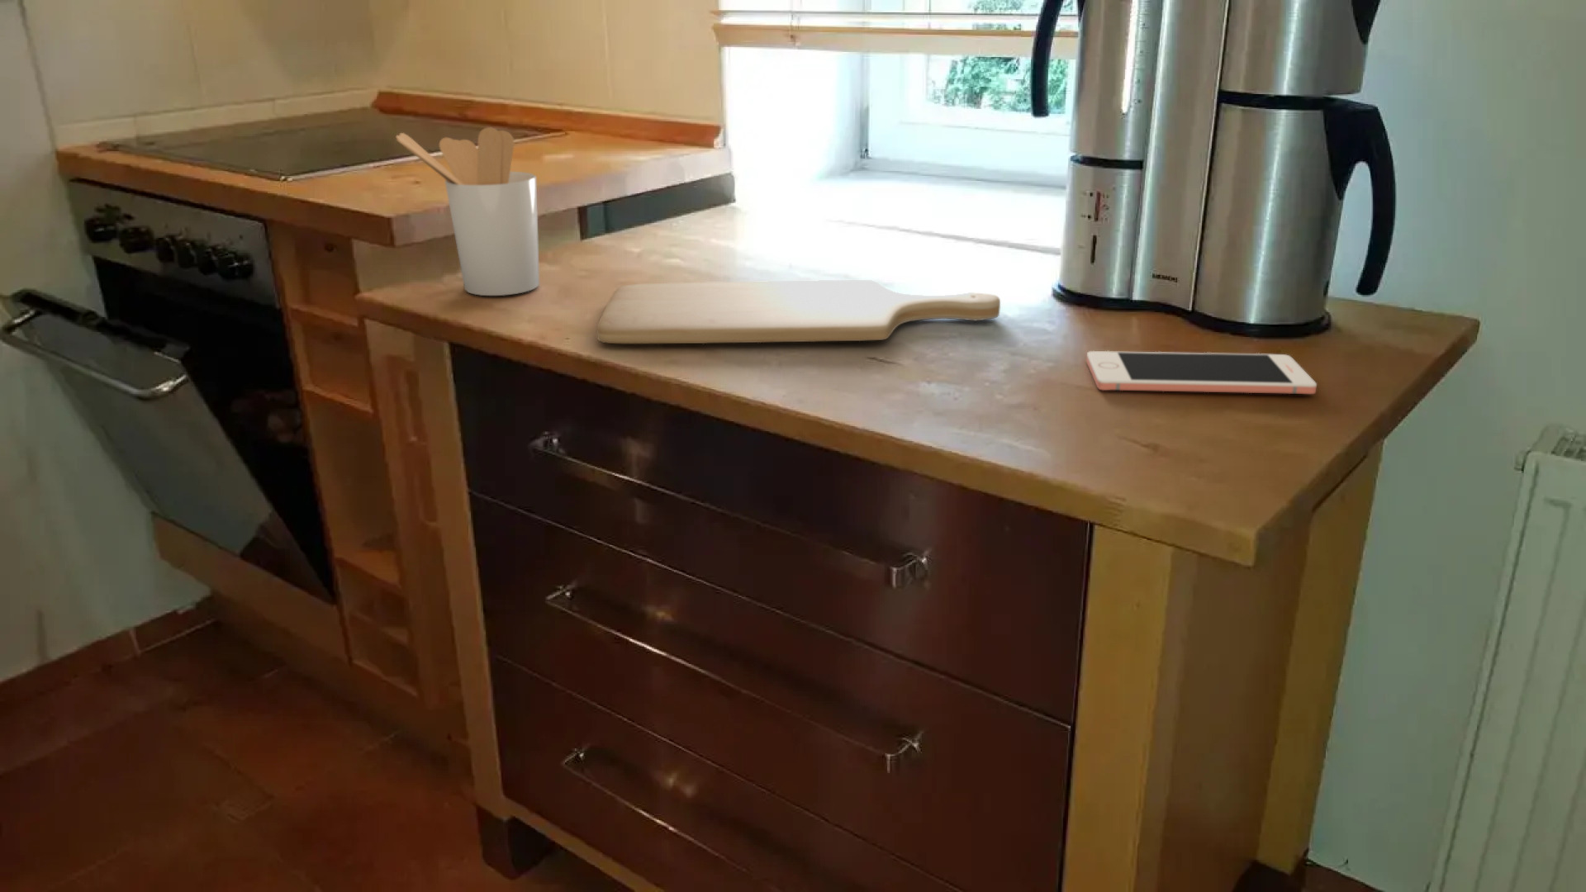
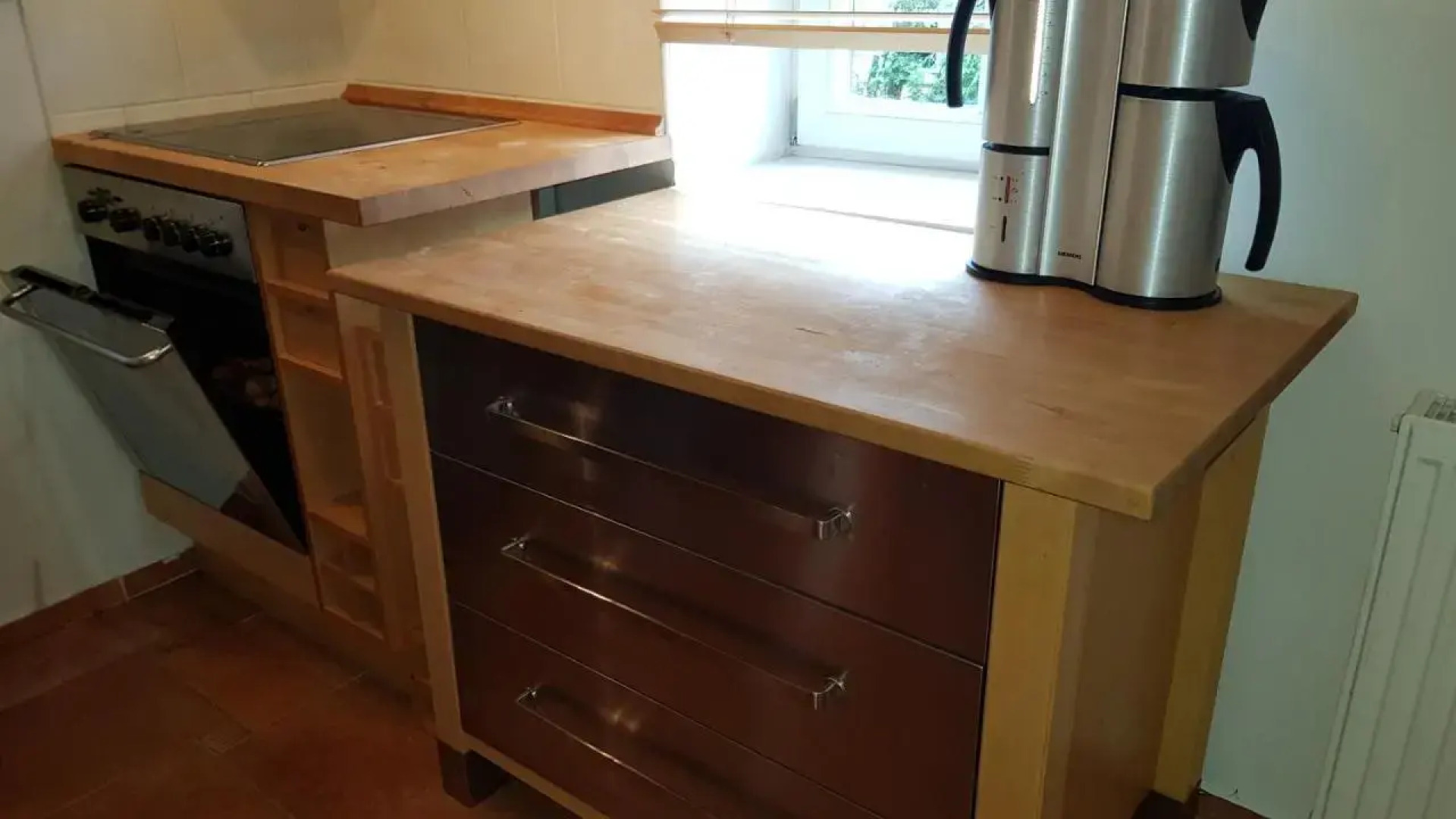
- utensil holder [394,126,540,296]
- chopping board [597,279,1001,344]
- cell phone [1085,351,1318,394]
